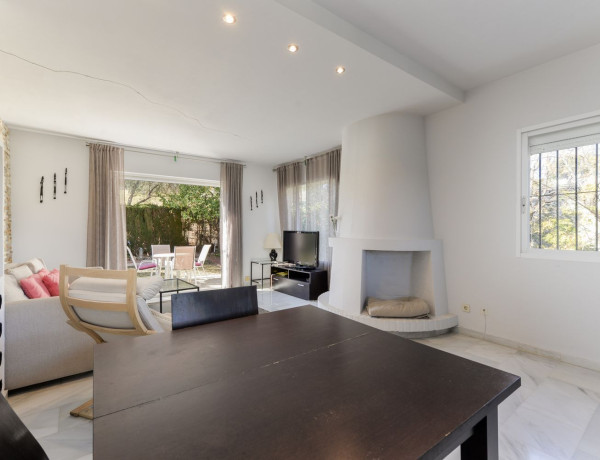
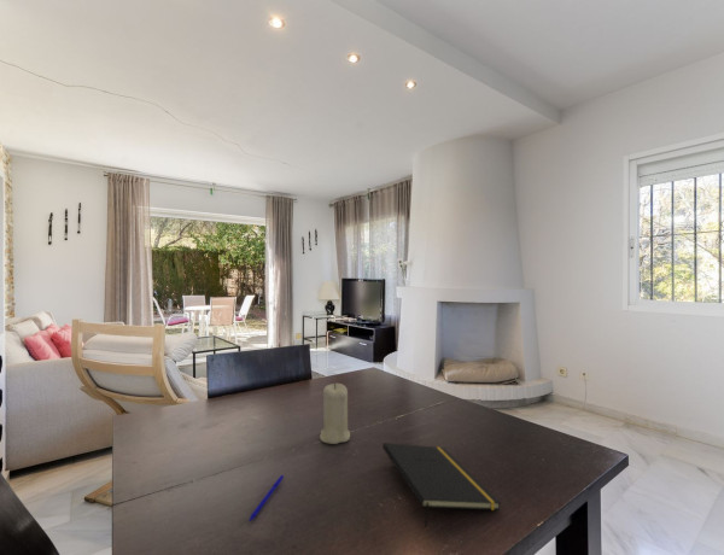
+ candle [319,382,351,445]
+ pen [249,474,285,521]
+ notepad [381,442,502,528]
